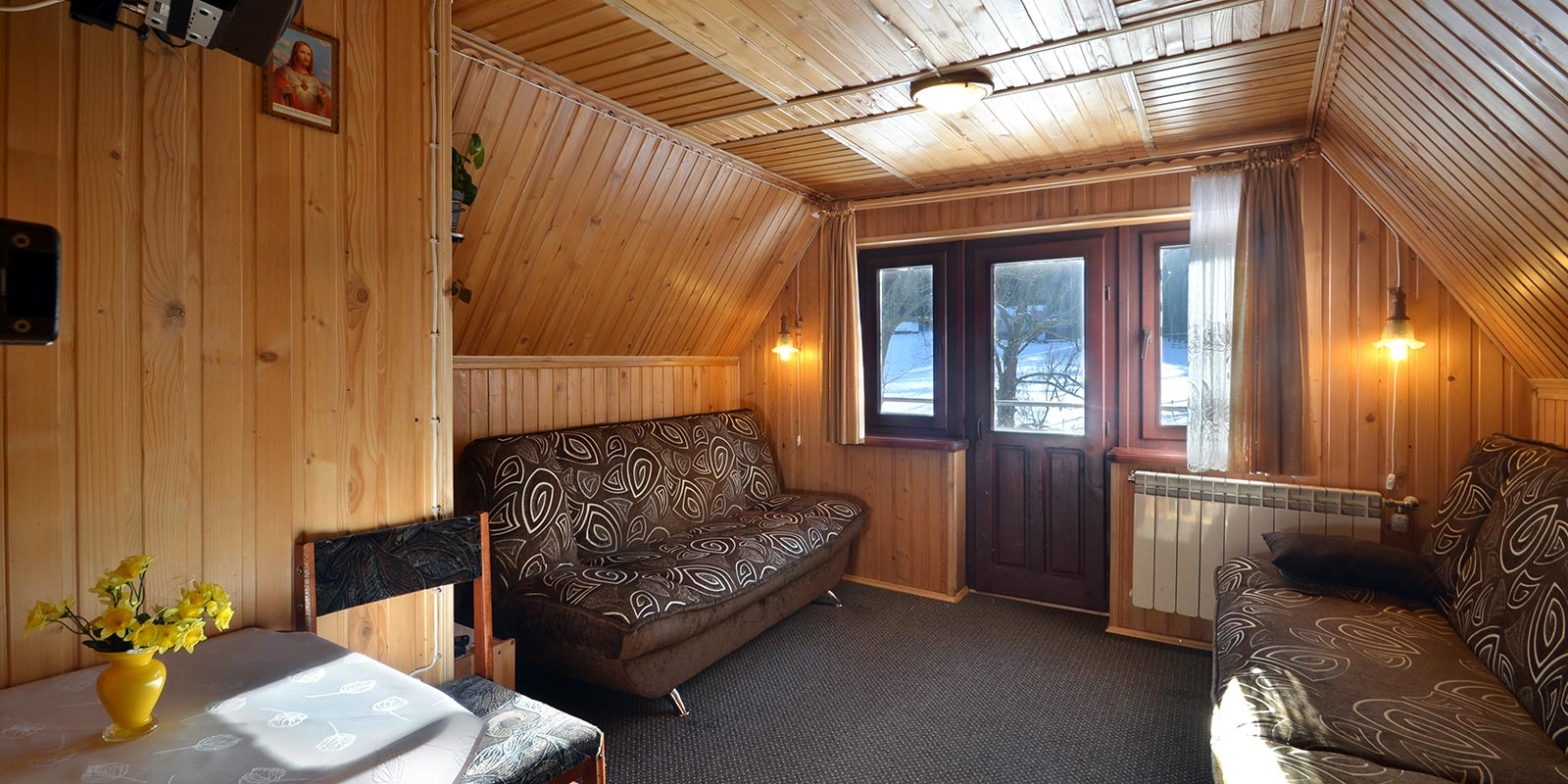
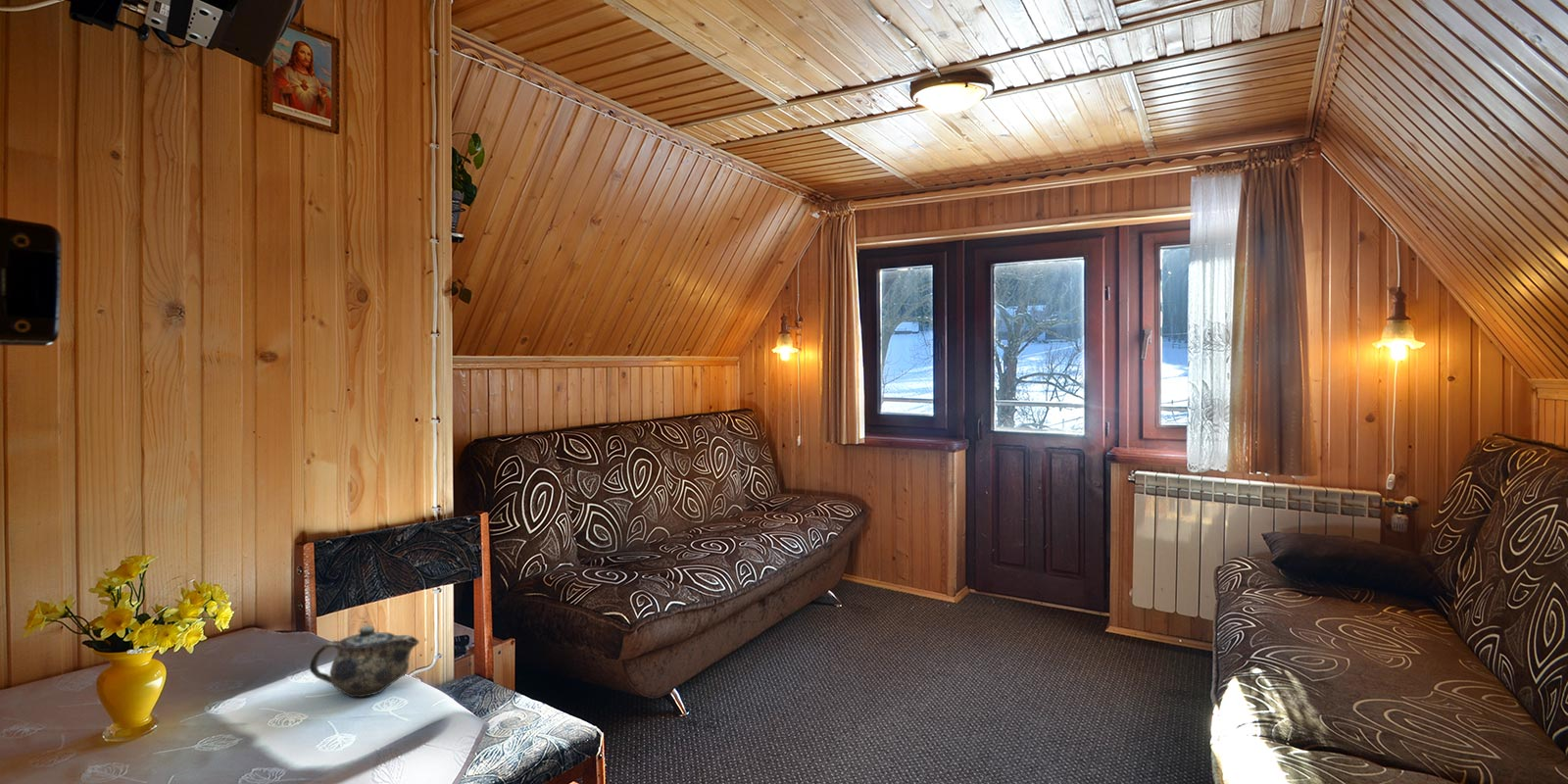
+ chinaware [309,624,420,698]
